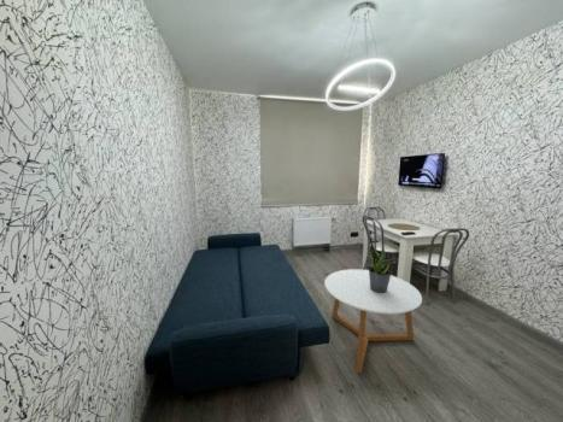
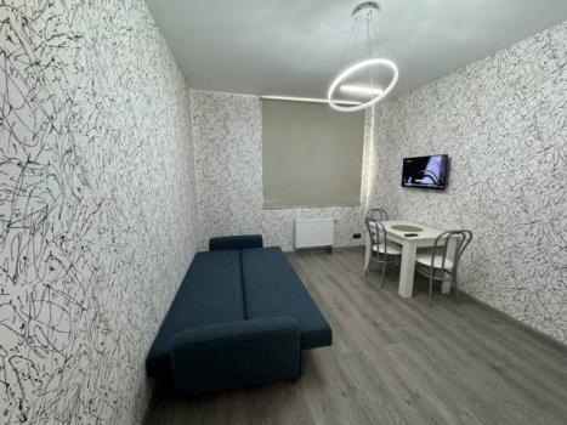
- potted plant [368,241,393,293]
- coffee table [323,268,423,375]
